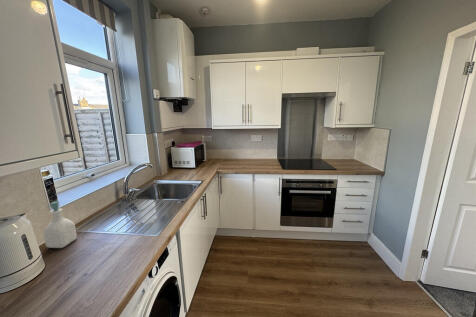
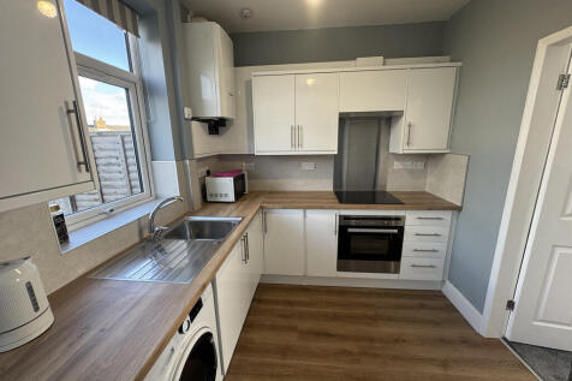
- soap bottle [42,200,78,249]
